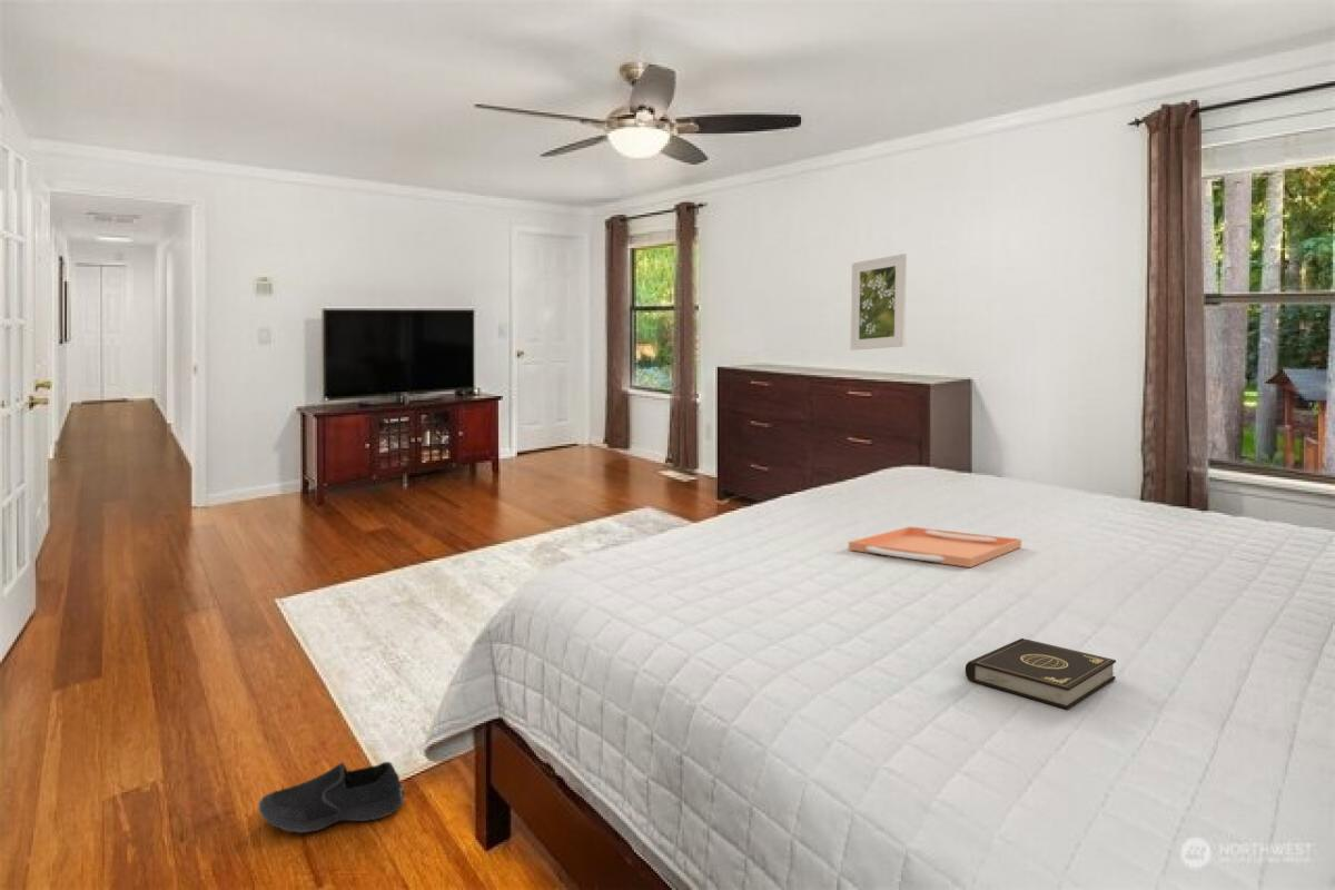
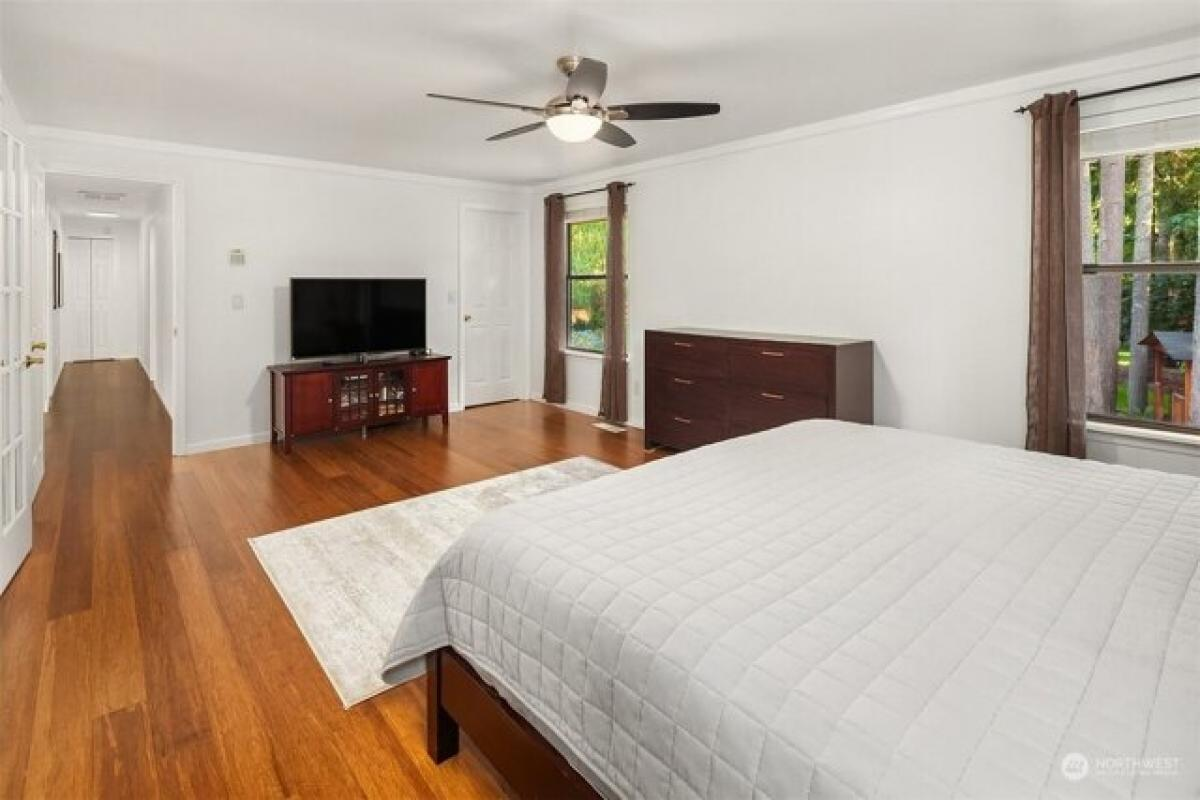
- shoe [257,761,405,833]
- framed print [849,253,908,352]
- book [965,637,1117,710]
- serving tray [848,525,1022,568]
